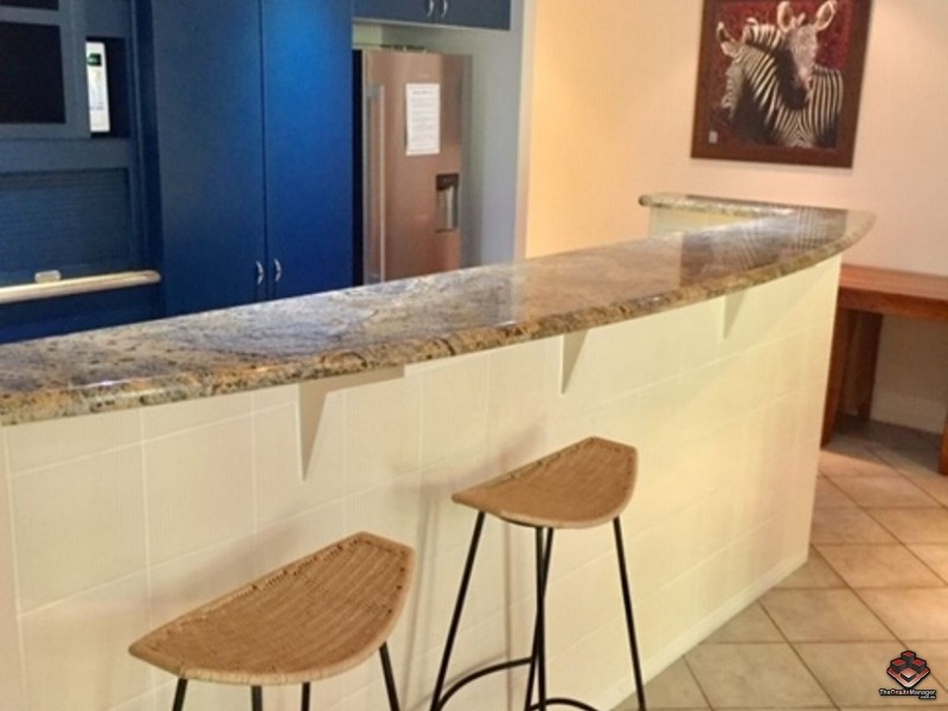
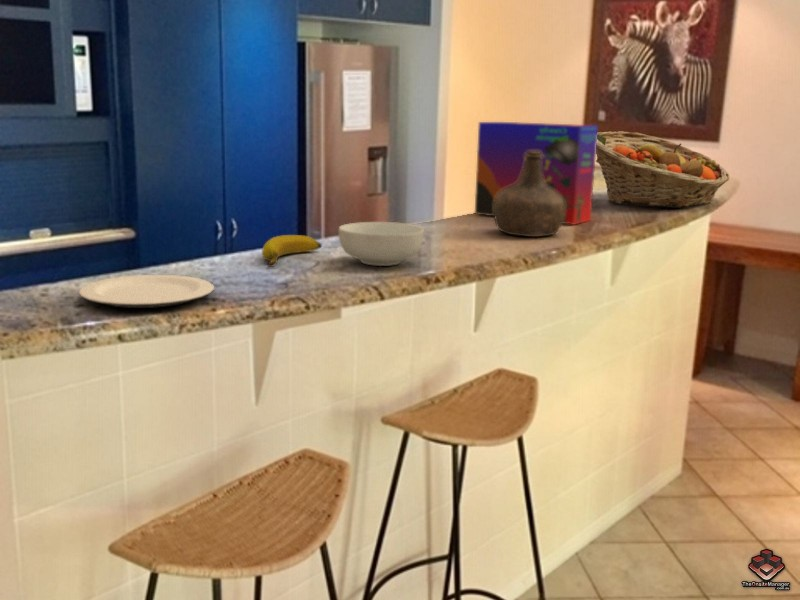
+ banana [261,234,322,268]
+ fruit basket [595,130,730,209]
+ cereal bowl [338,221,425,267]
+ plate [78,274,215,309]
+ cereal box [474,121,599,226]
+ bottle [493,151,565,238]
